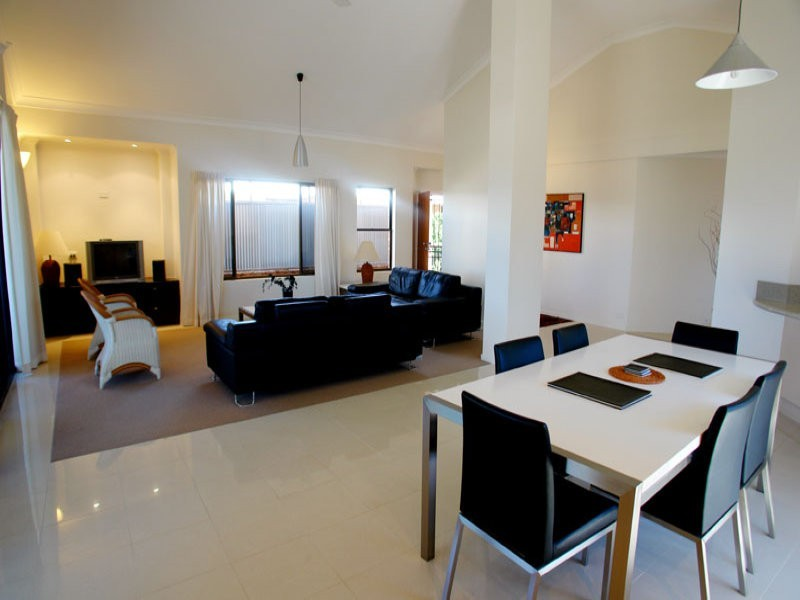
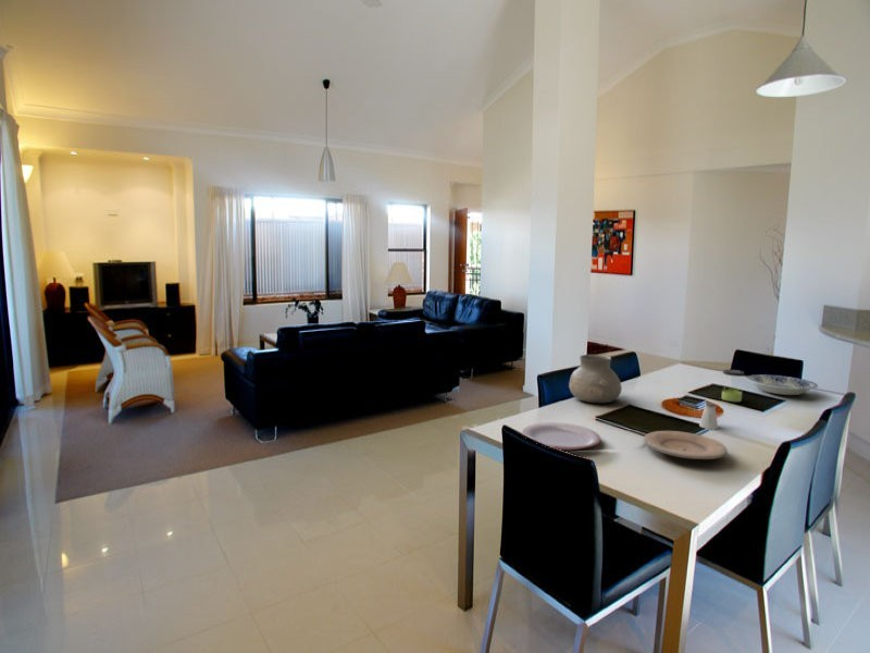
+ saltshaker [698,402,719,431]
+ plate [745,373,820,396]
+ plate [643,430,729,460]
+ plate [521,421,601,451]
+ vase [568,354,623,405]
+ jar [721,369,745,403]
